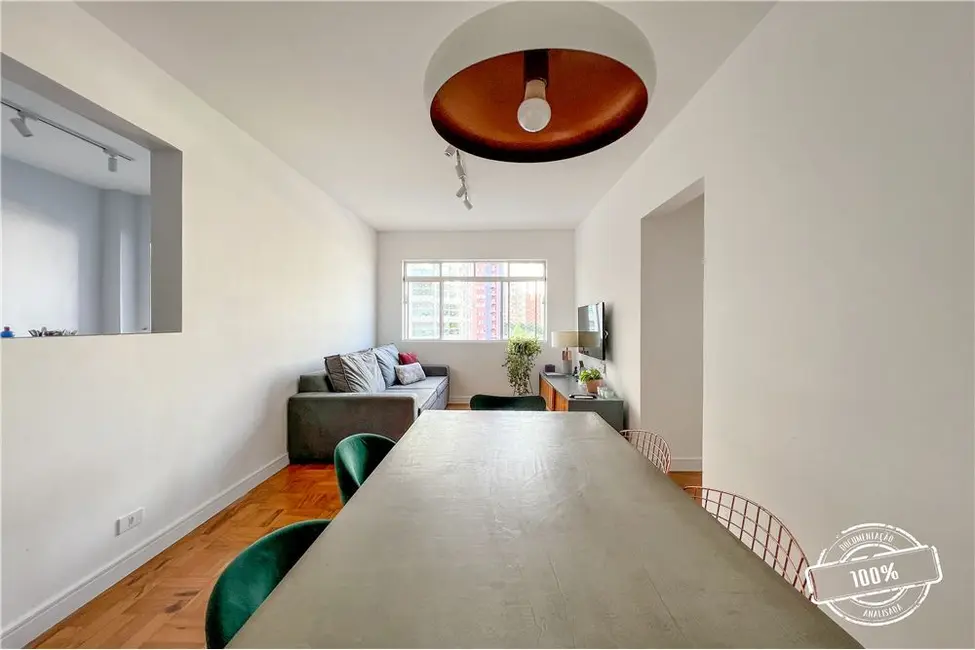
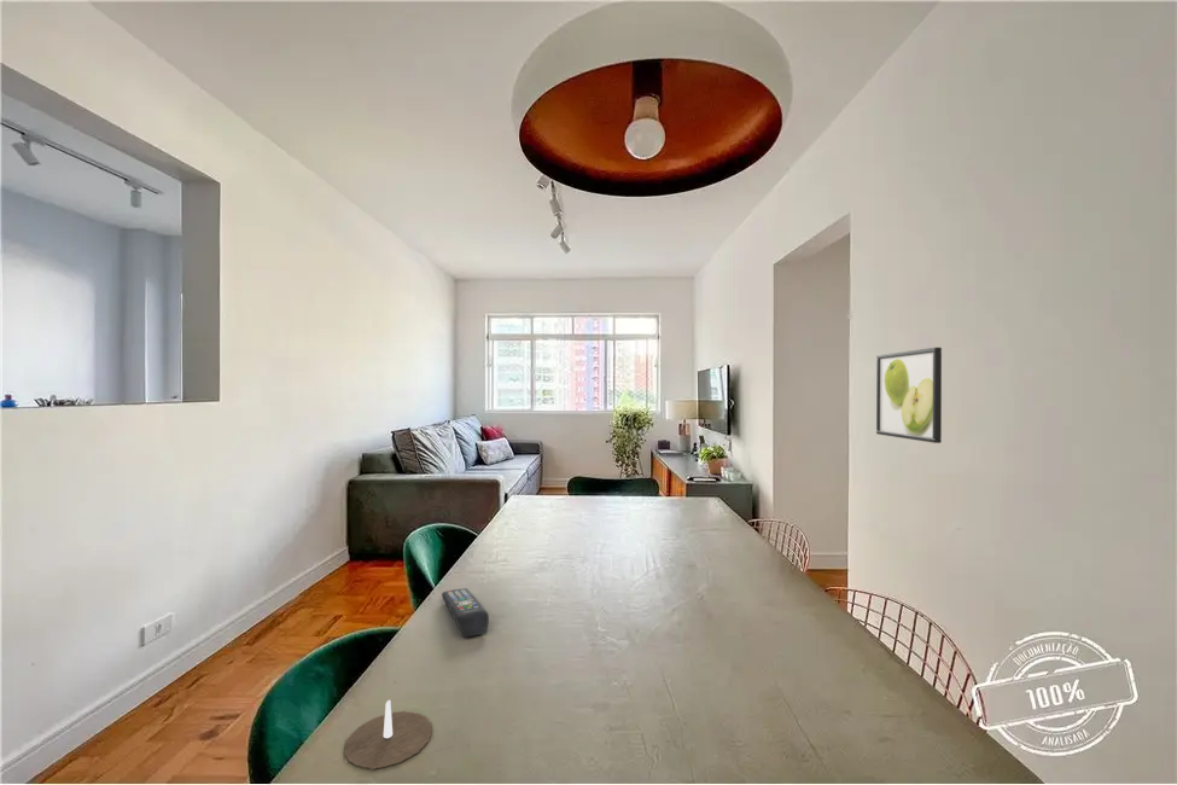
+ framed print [875,347,943,444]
+ remote control [441,587,490,639]
+ candle [343,699,454,771]
